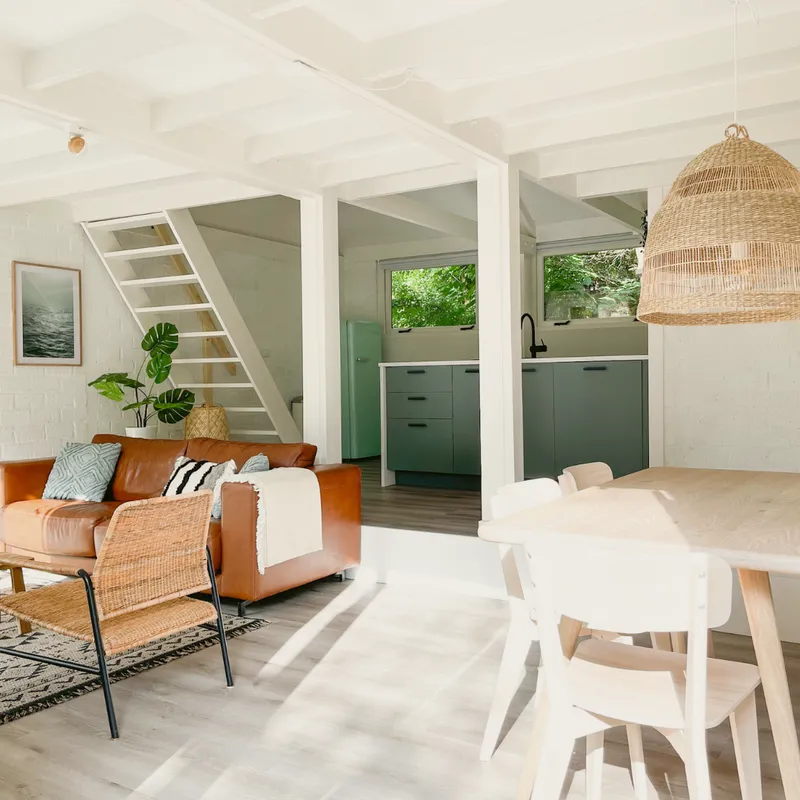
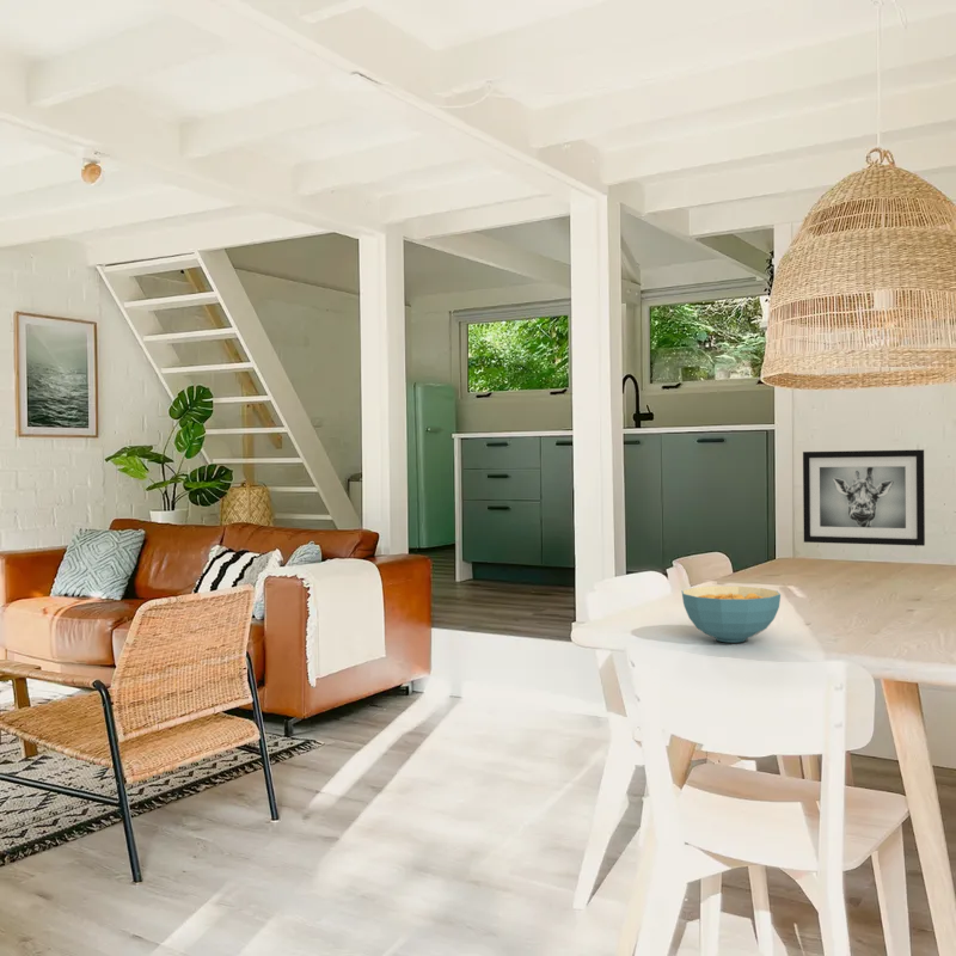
+ wall art [802,448,926,547]
+ cereal bowl [680,586,782,644]
